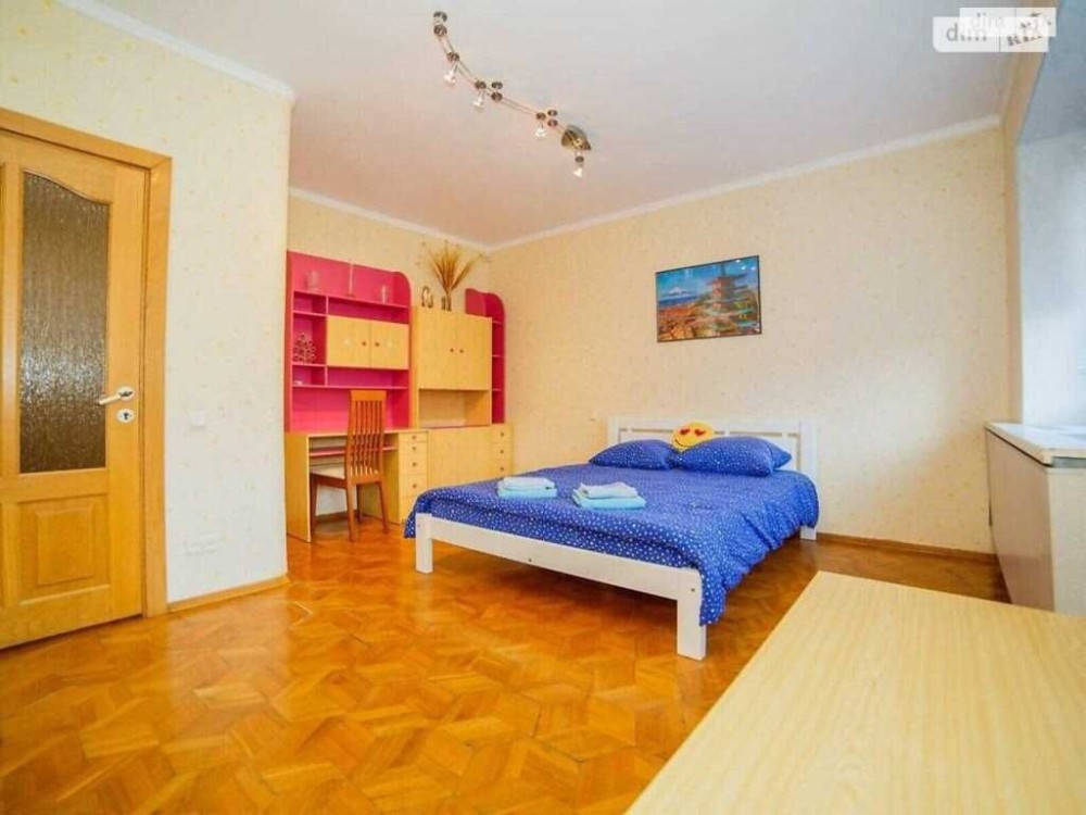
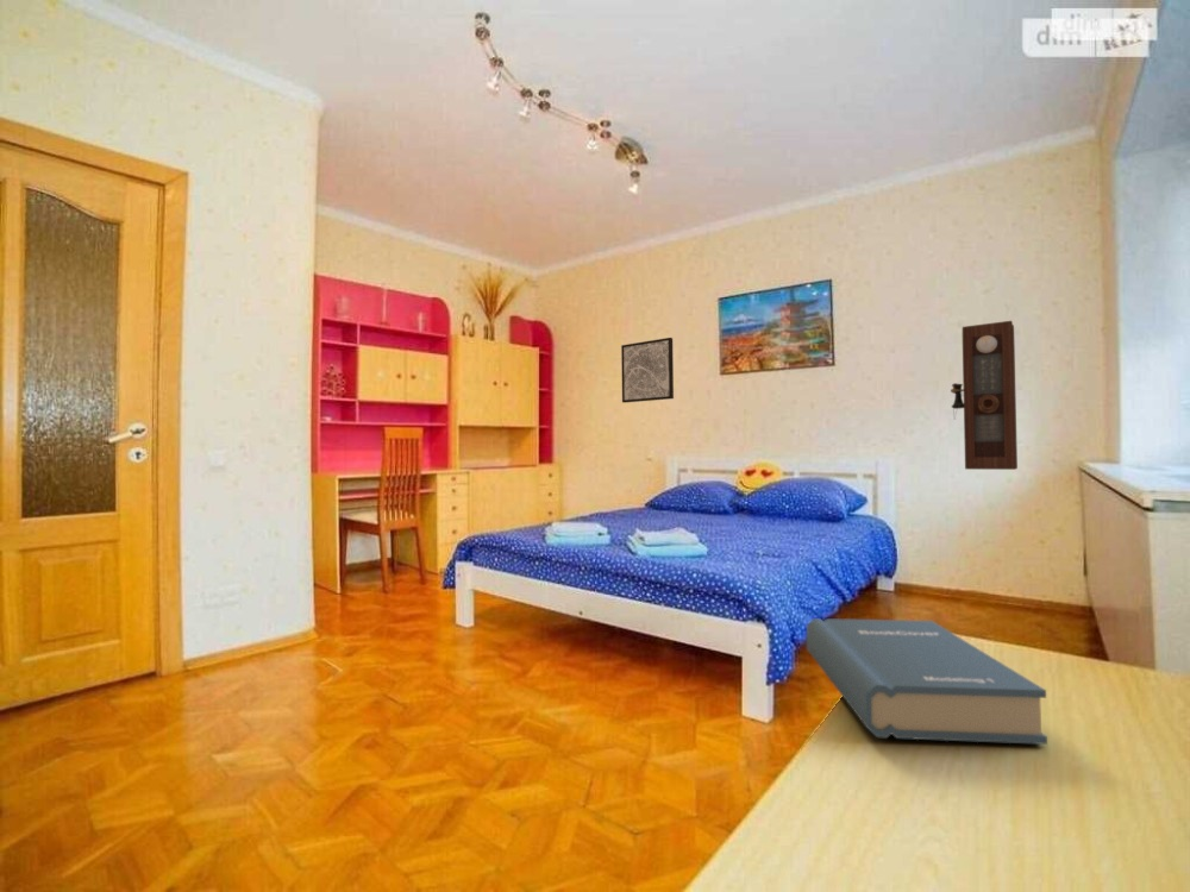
+ pendulum clock [950,320,1019,471]
+ hardback book [806,617,1048,746]
+ wall art [620,337,675,404]
